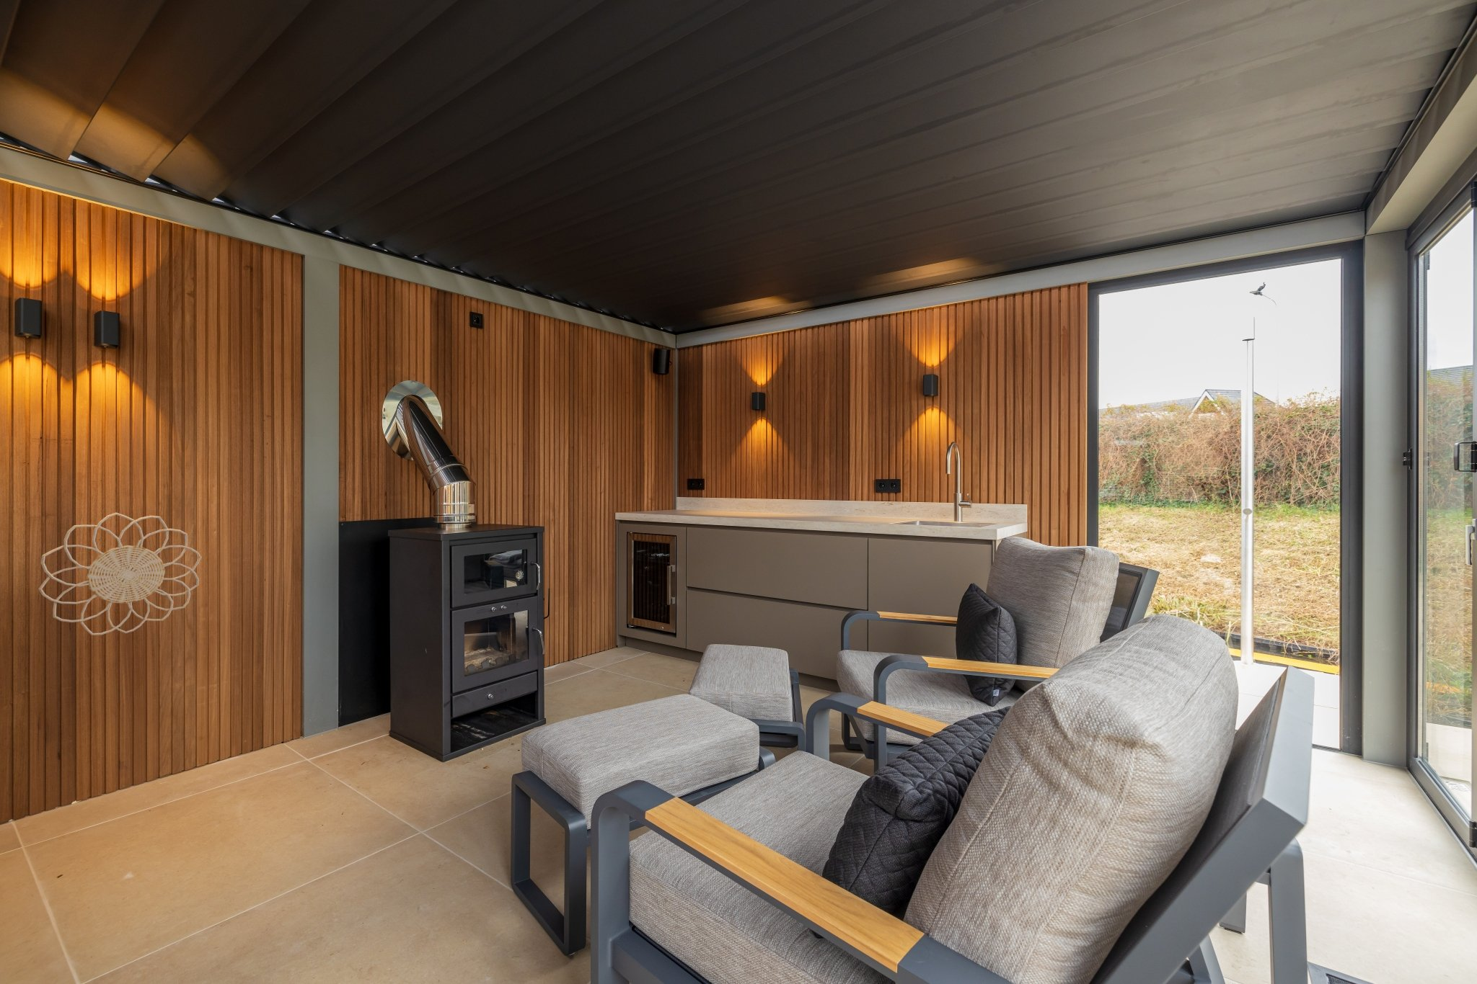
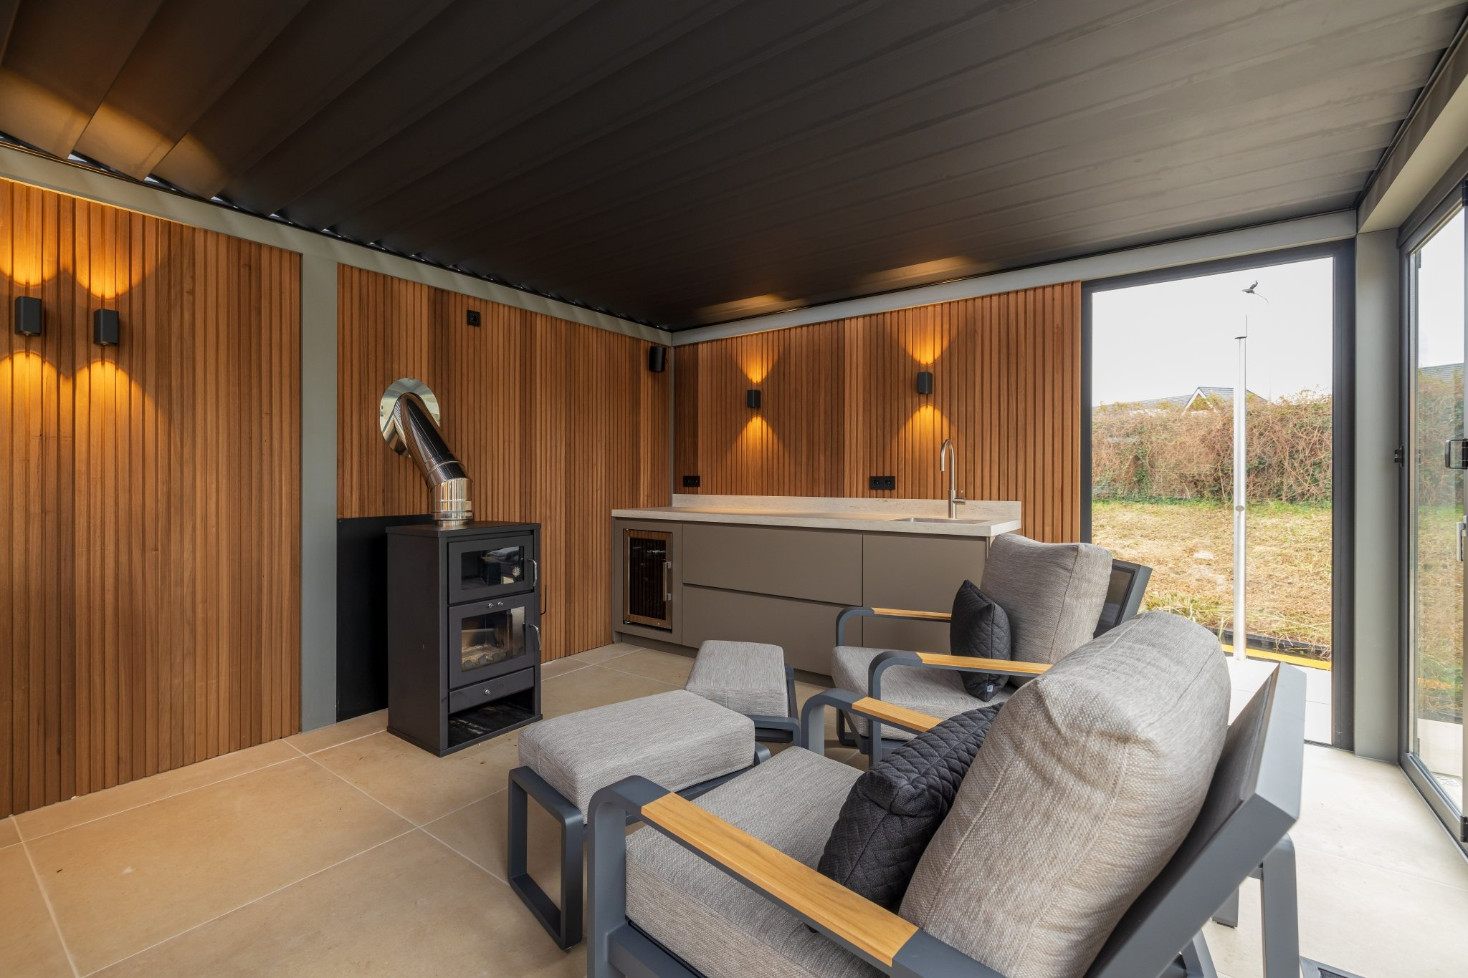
- decorative wall piece [38,512,202,636]
